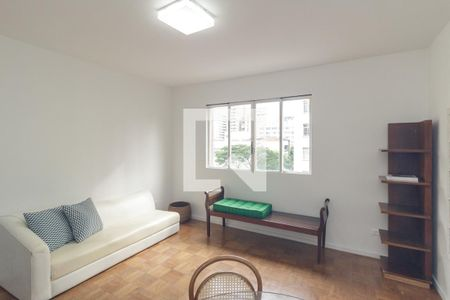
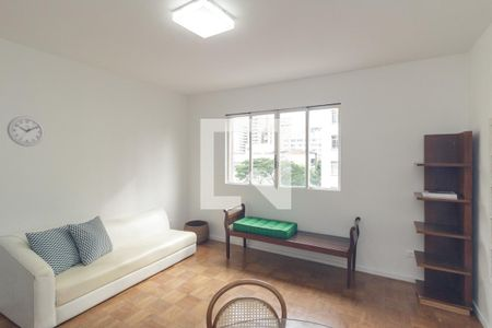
+ wall clock [7,116,45,148]
